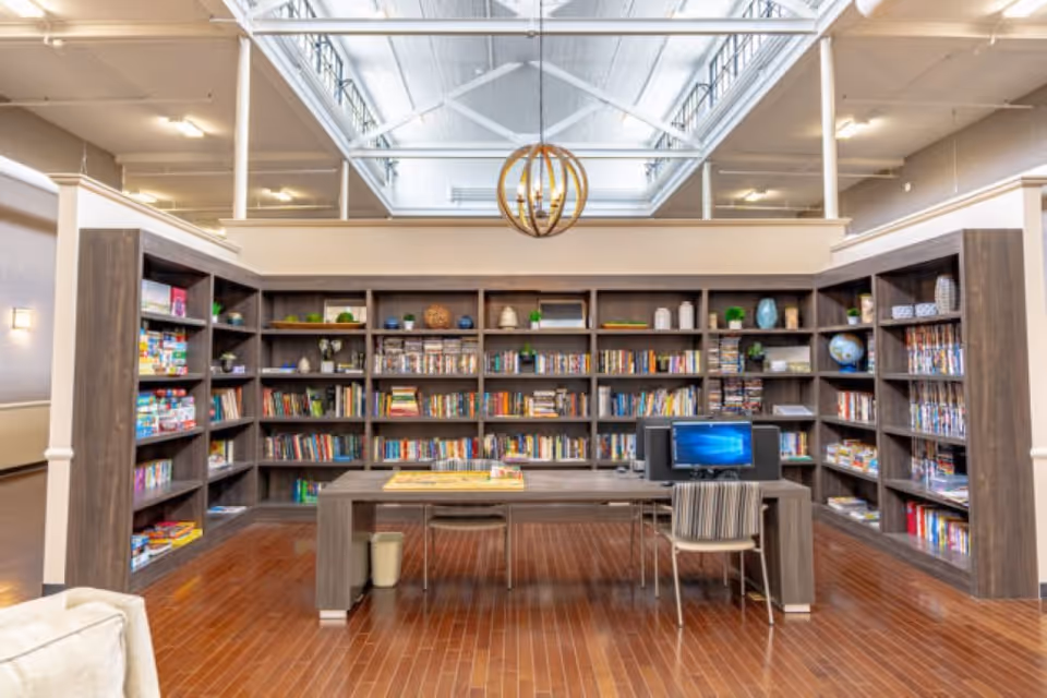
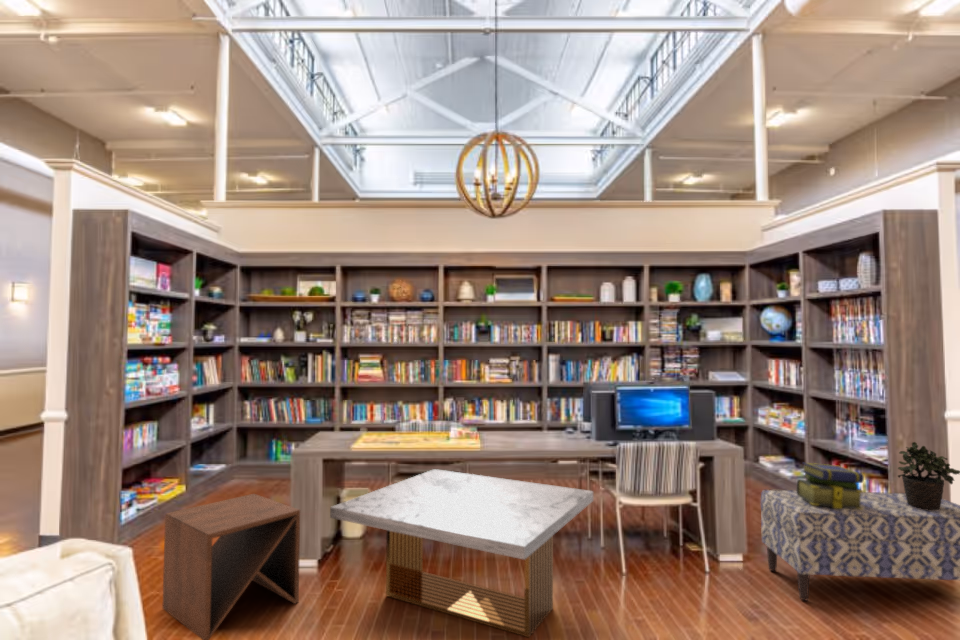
+ potted plant [897,441,960,510]
+ coffee table [329,468,594,638]
+ bench [760,489,960,602]
+ stack of books [796,461,865,509]
+ side table [162,493,301,640]
